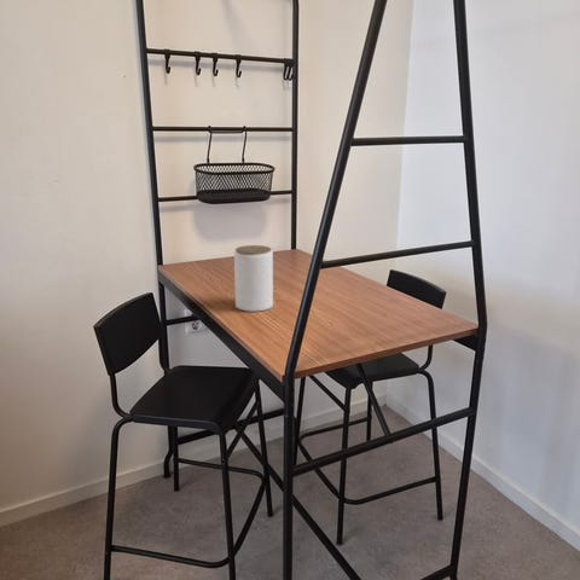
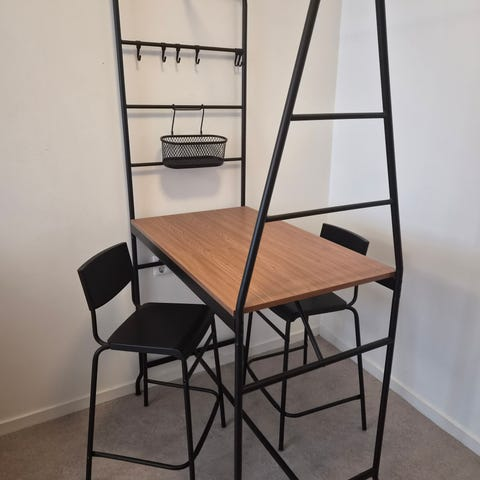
- jar [233,244,274,313]
